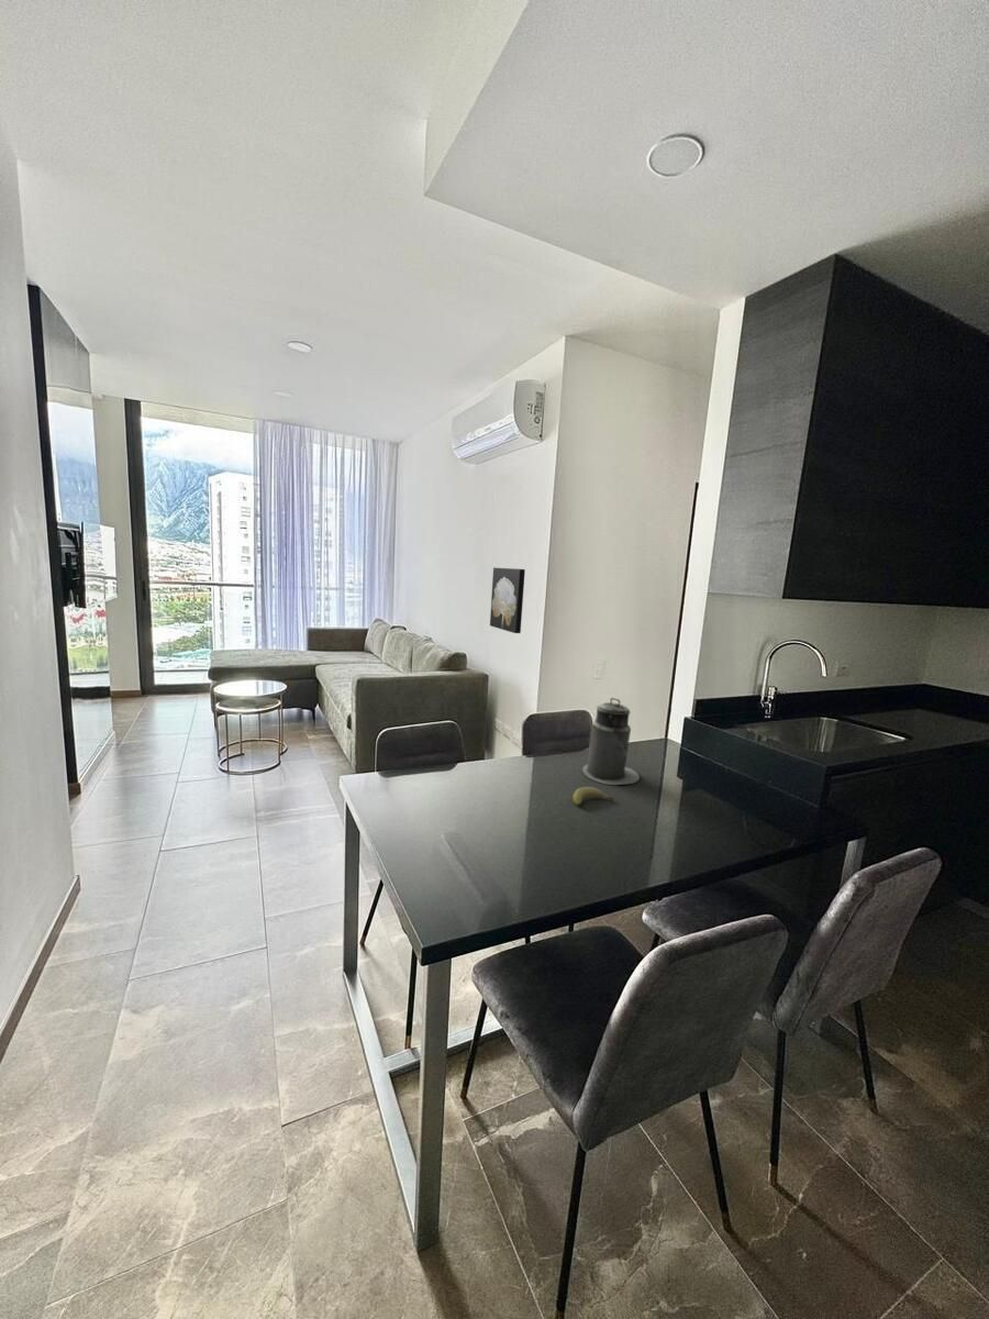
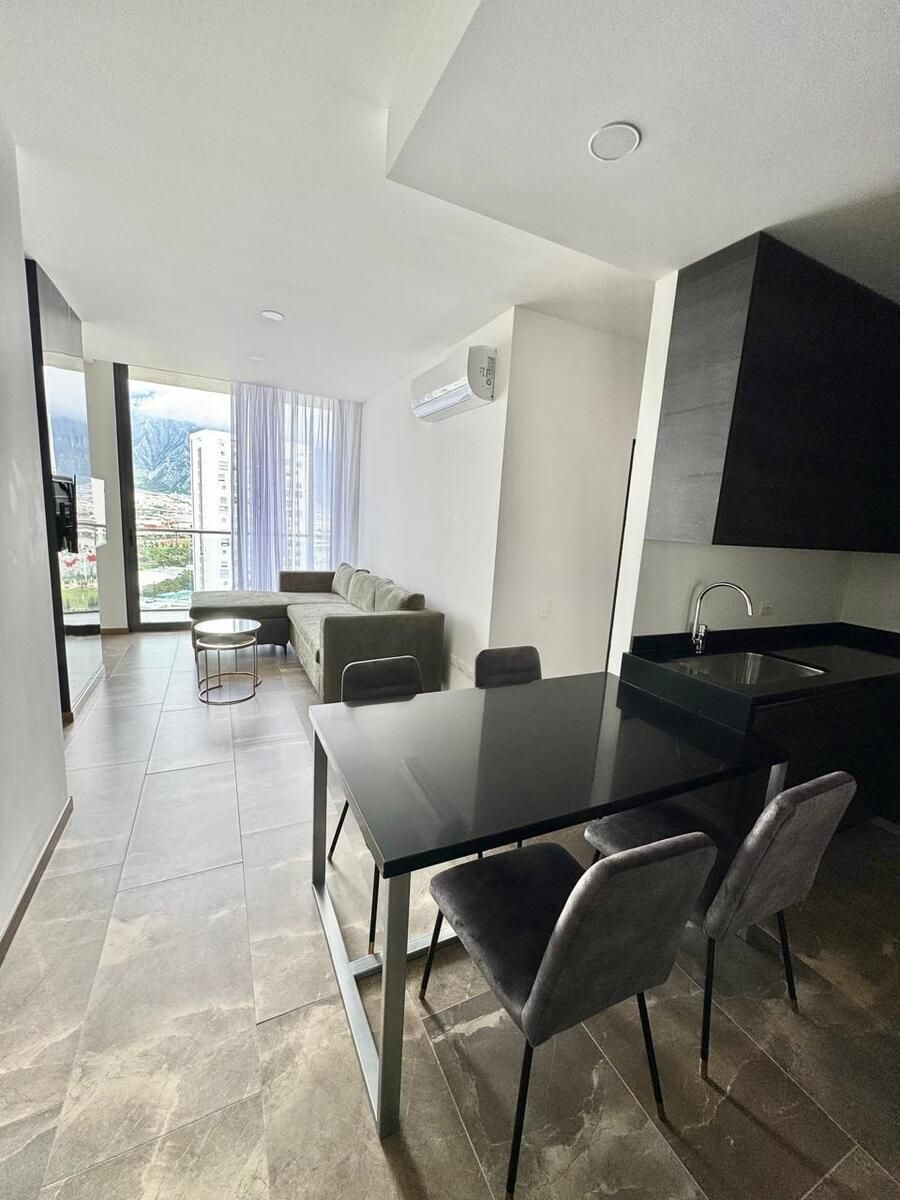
- canister [581,697,641,786]
- fruit [571,786,614,807]
- wall art [489,566,526,634]
